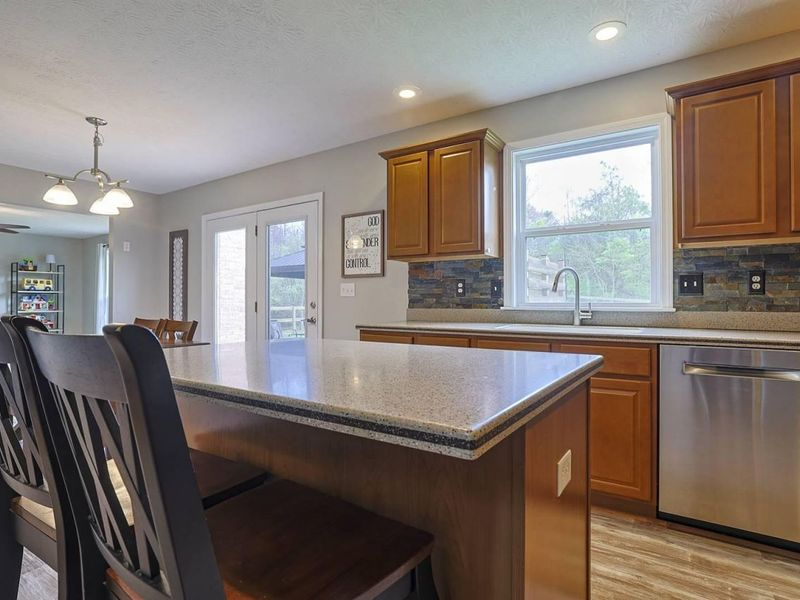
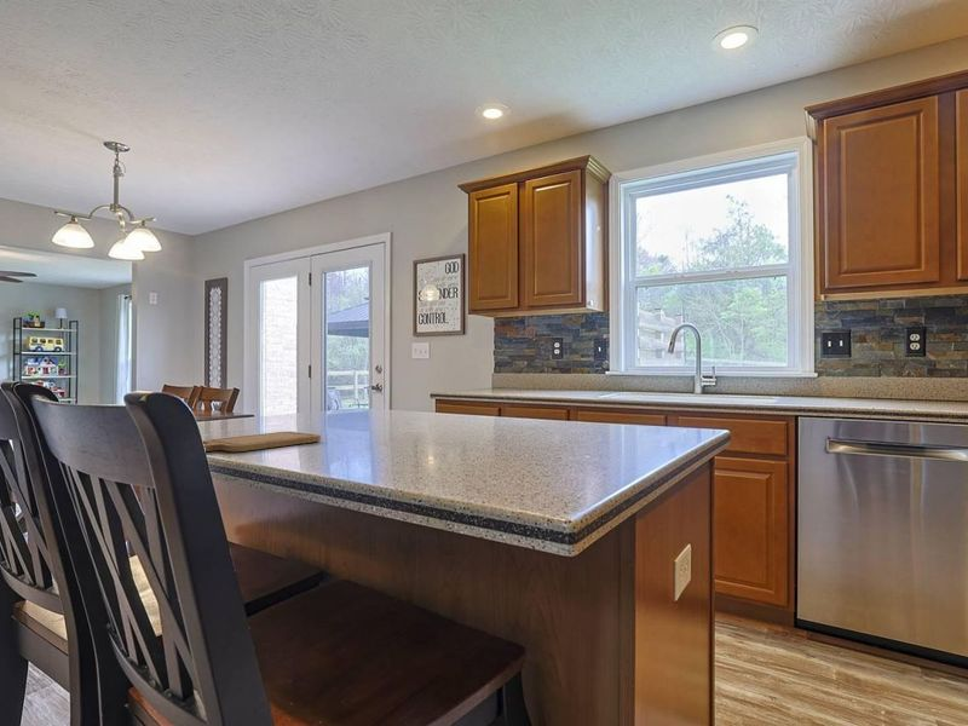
+ chopping board [202,431,322,453]
